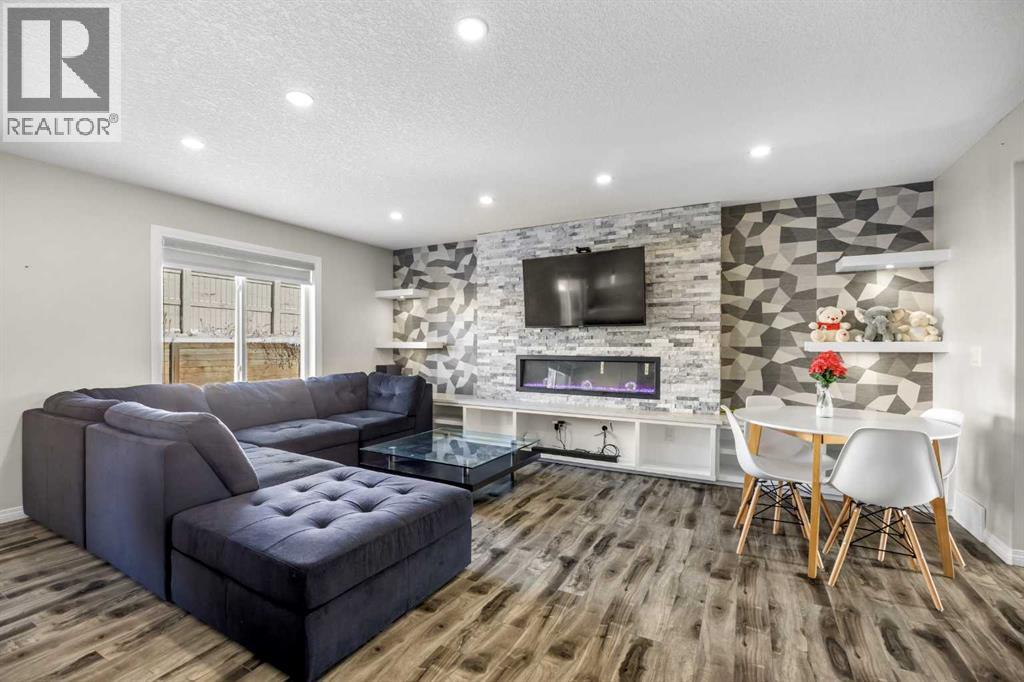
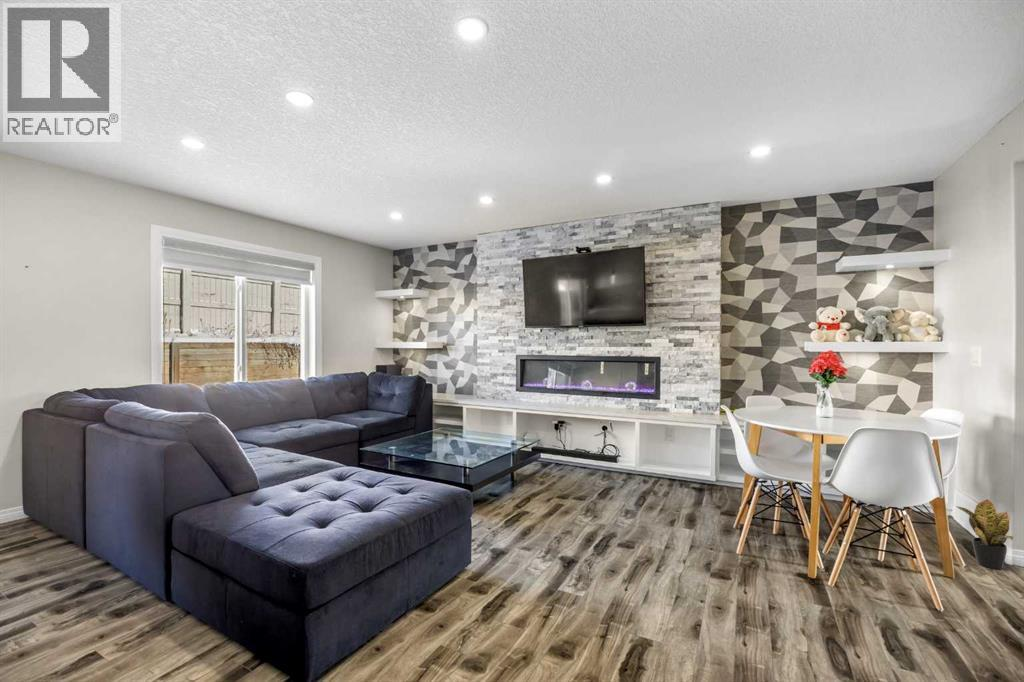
+ potted plant [955,498,1014,570]
